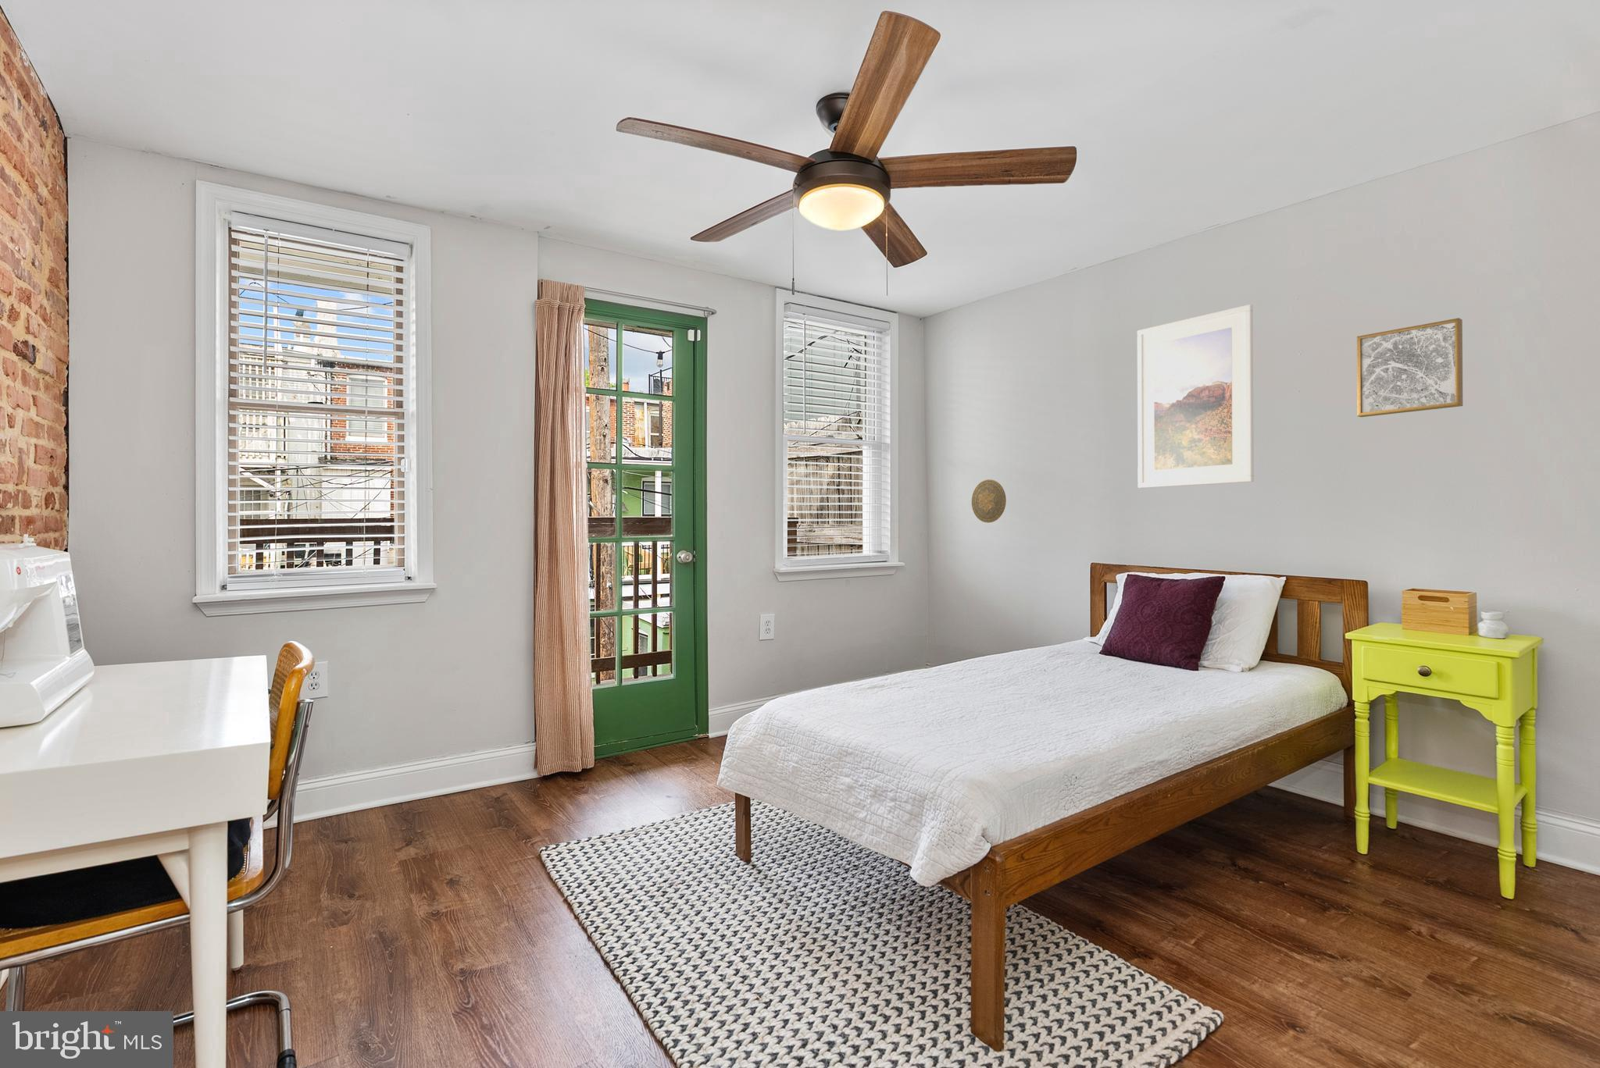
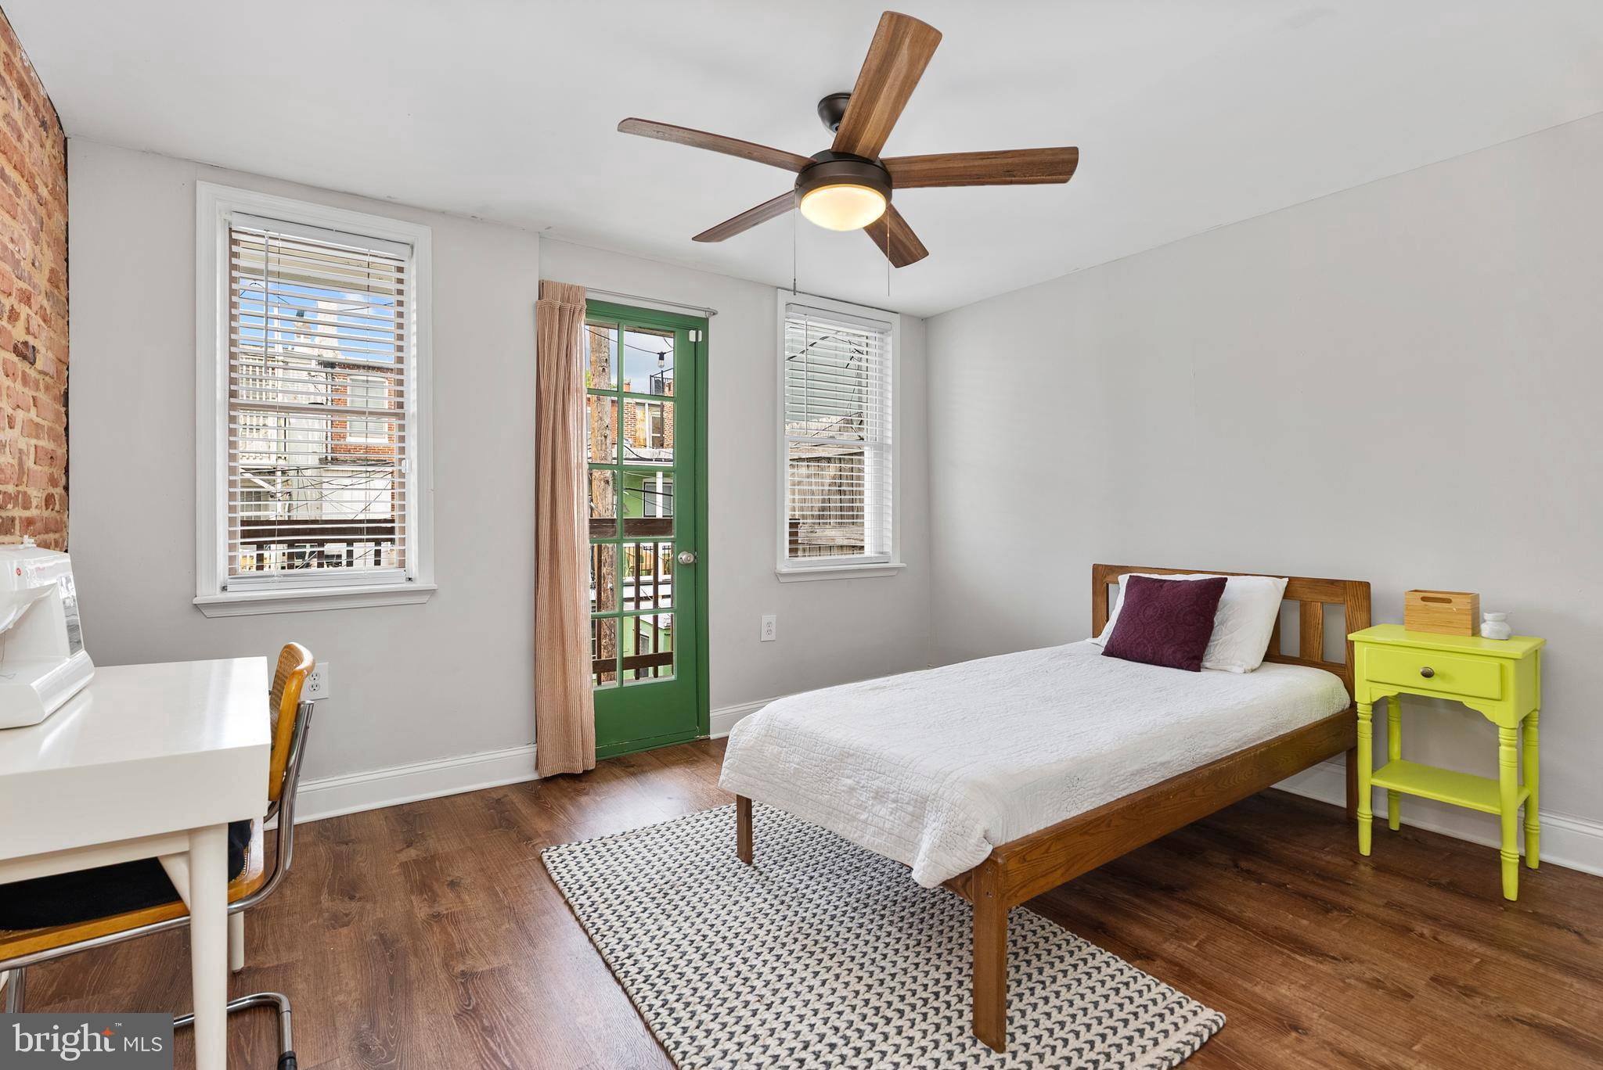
- wall art [1357,317,1463,417]
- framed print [1136,304,1254,489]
- decorative plate [972,478,1007,523]
